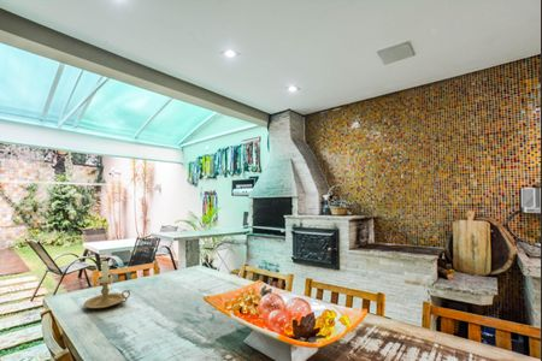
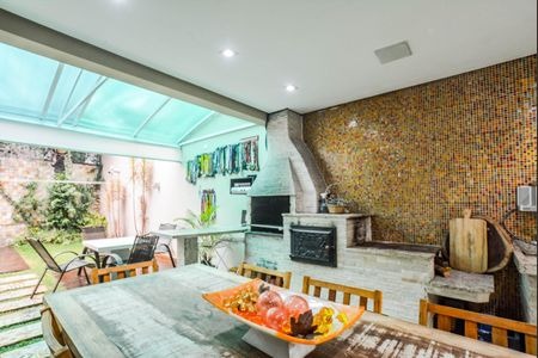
- candle holder [83,260,131,309]
